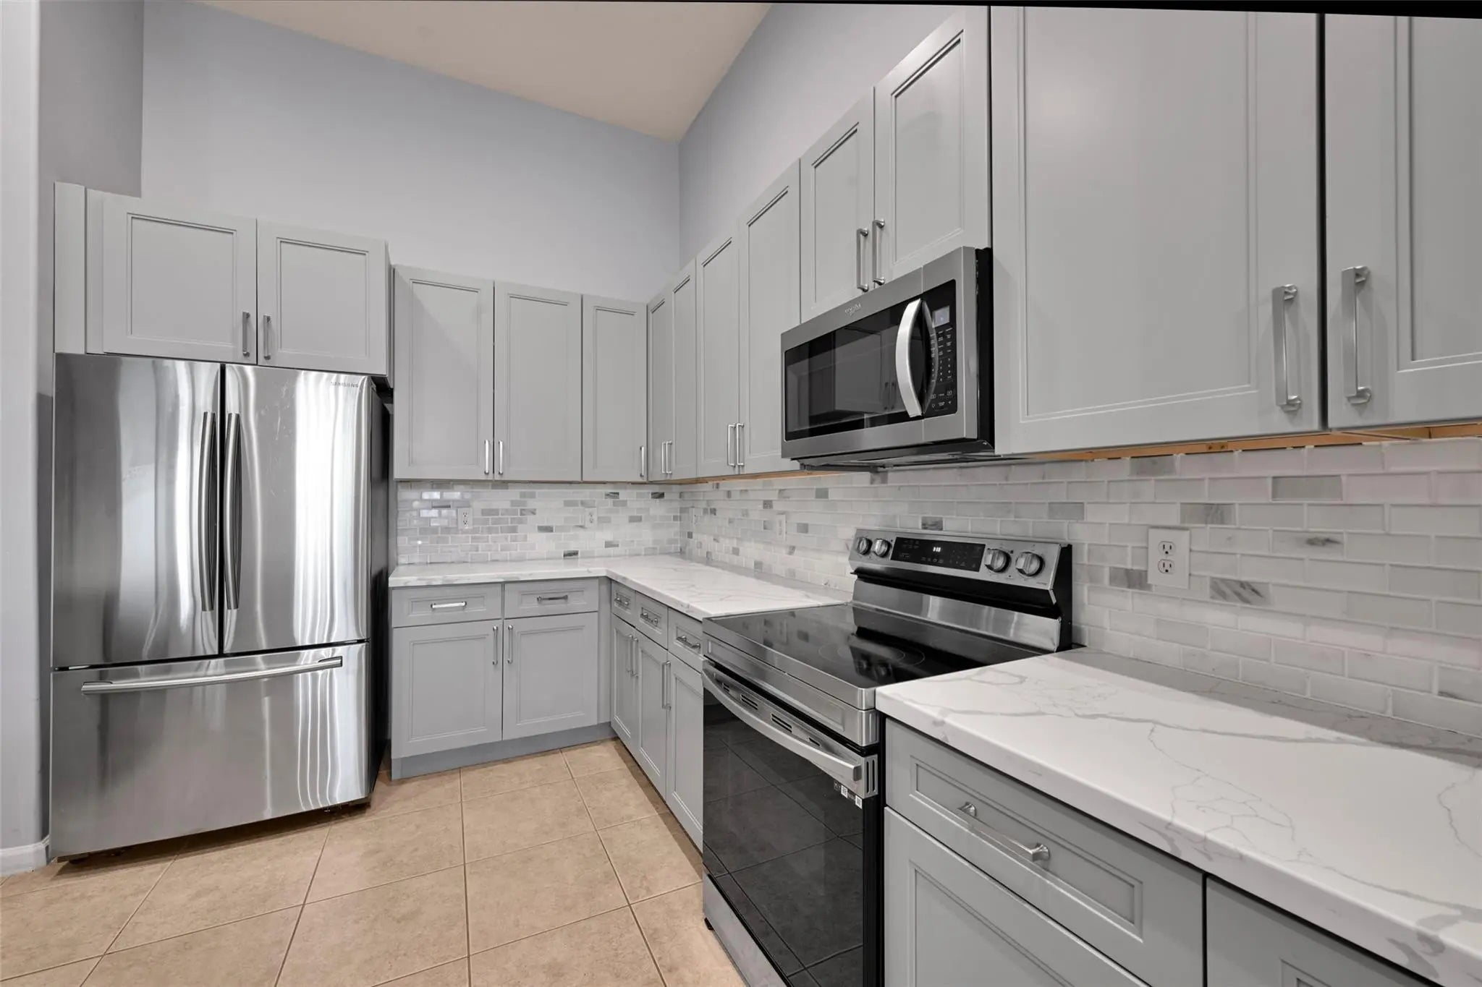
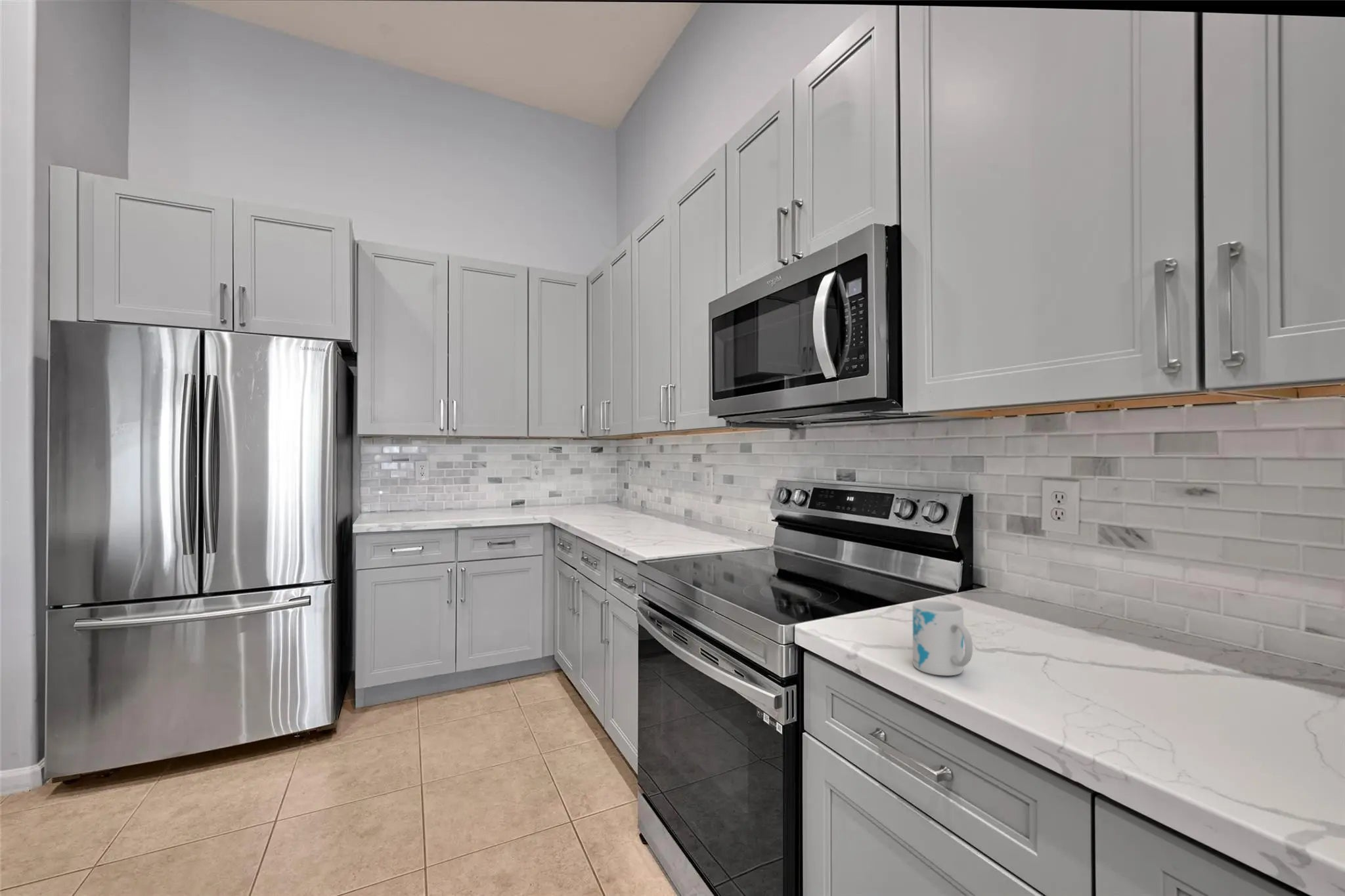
+ mug [912,600,973,676]
